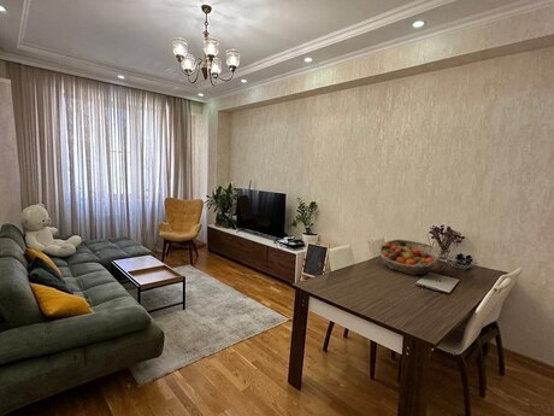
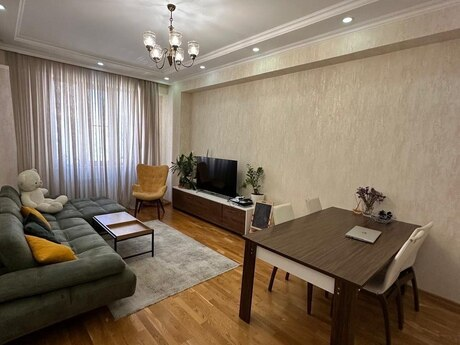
- fruit basket [377,239,442,276]
